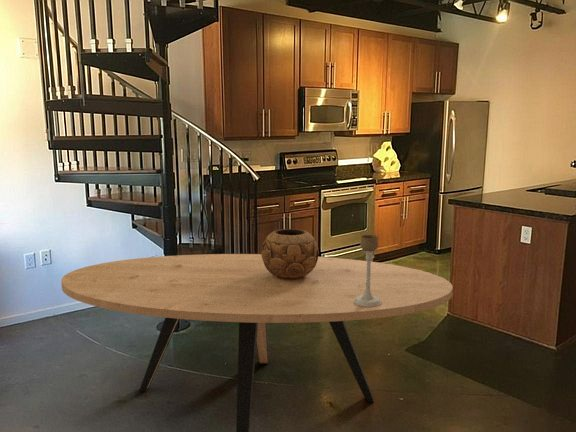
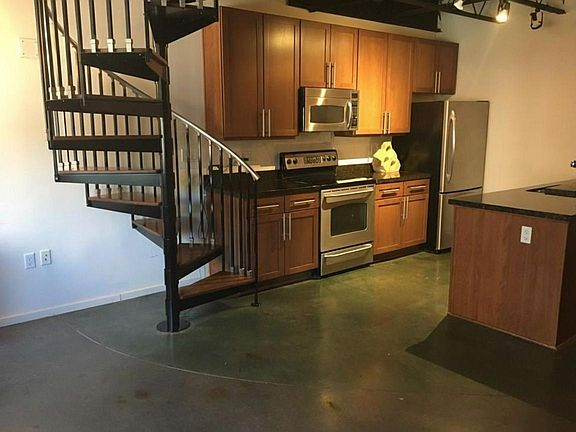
- candle holder [354,234,382,307]
- decorative bowl [260,228,320,279]
- dining table [60,253,454,432]
